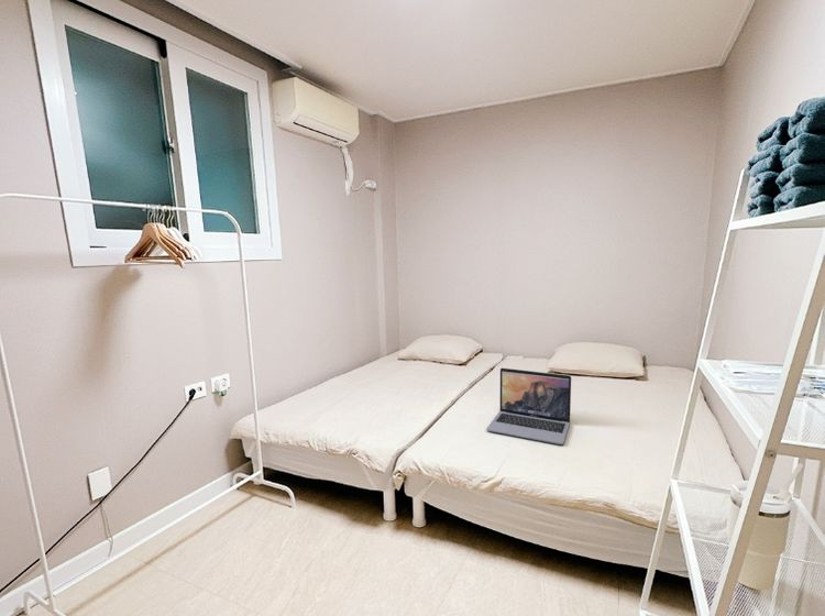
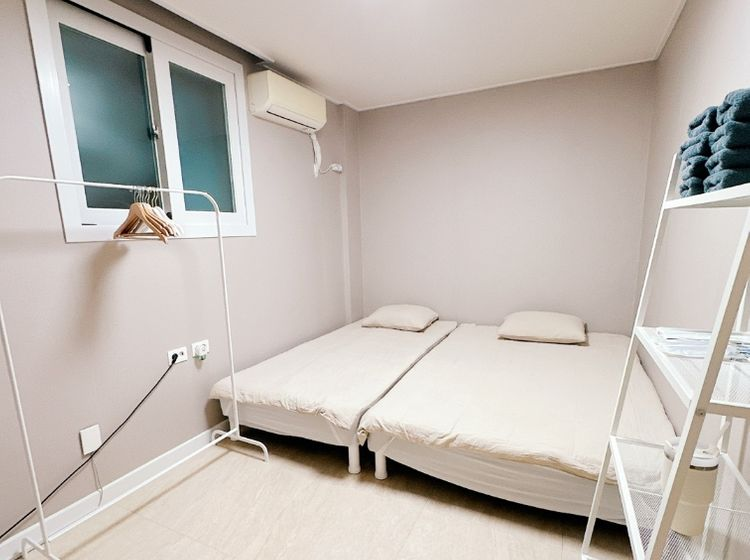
- laptop [485,367,572,446]
